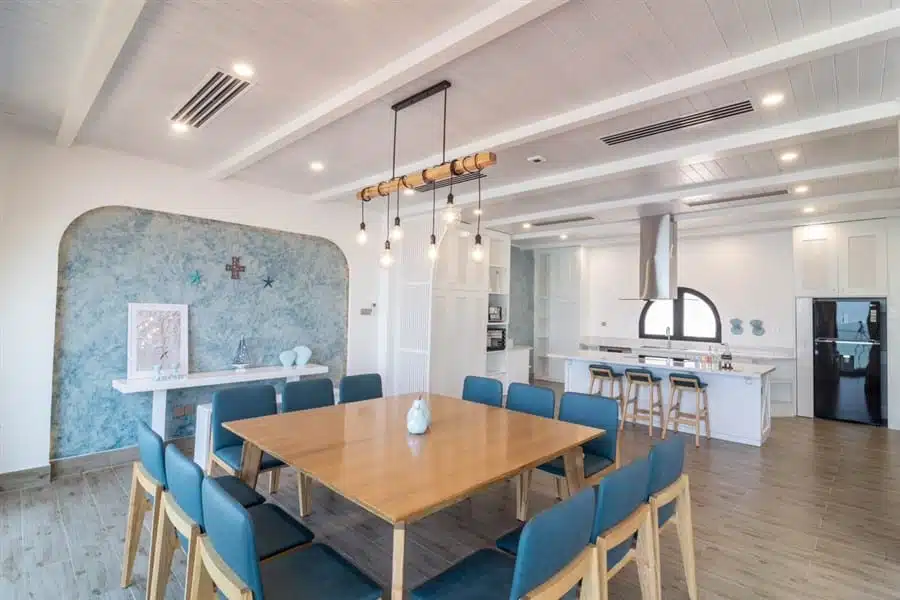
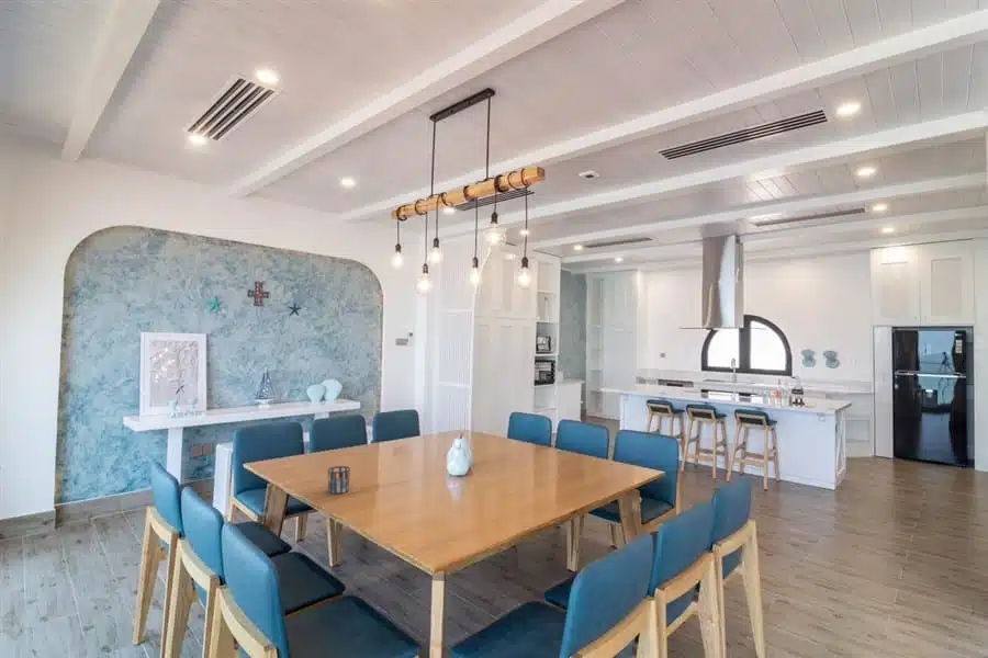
+ cup [327,465,351,495]
